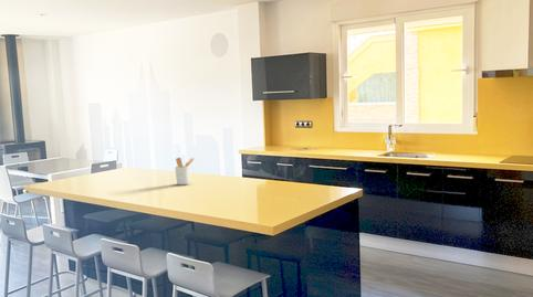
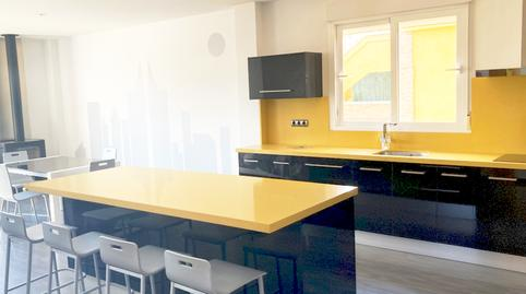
- utensil holder [174,157,195,185]
